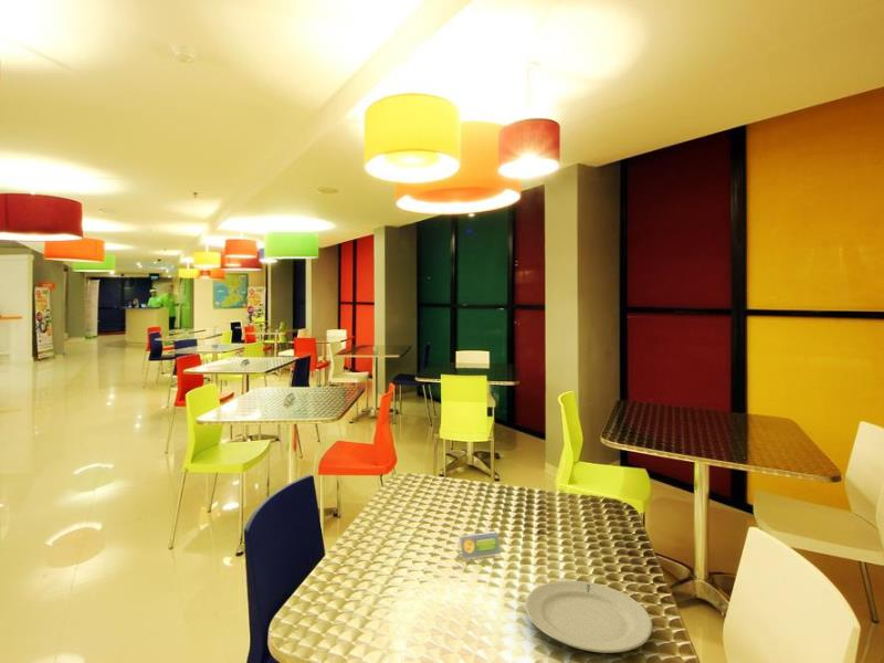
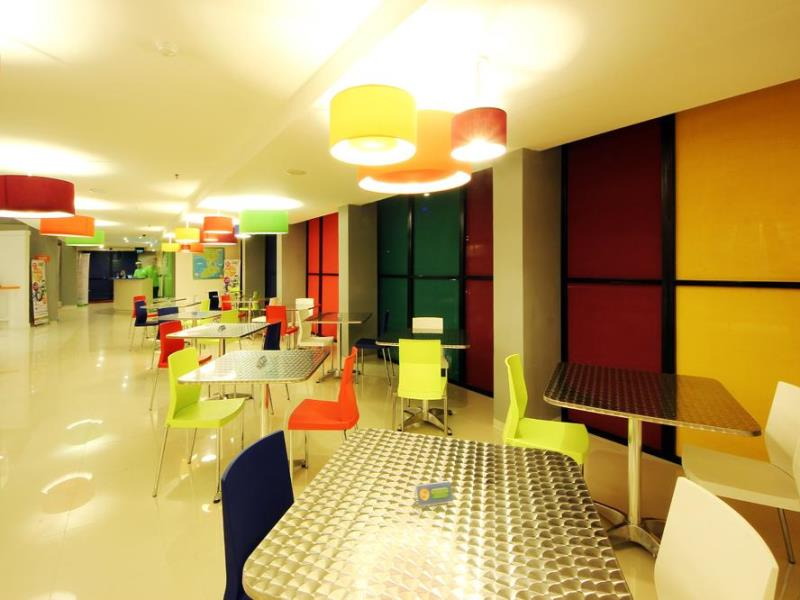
- chinaware [524,579,653,654]
